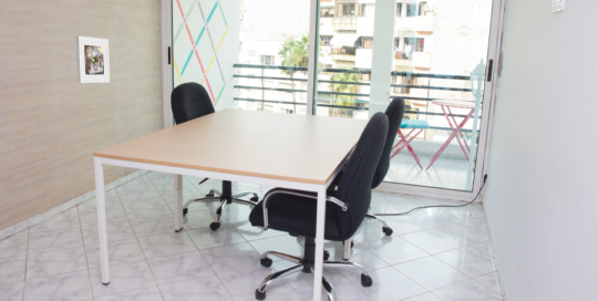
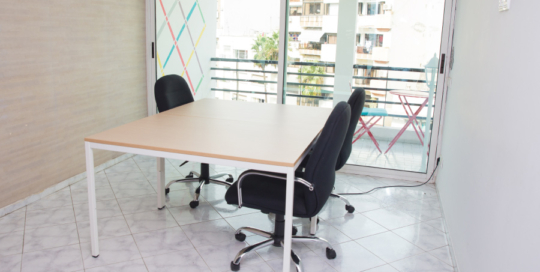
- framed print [75,35,111,84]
